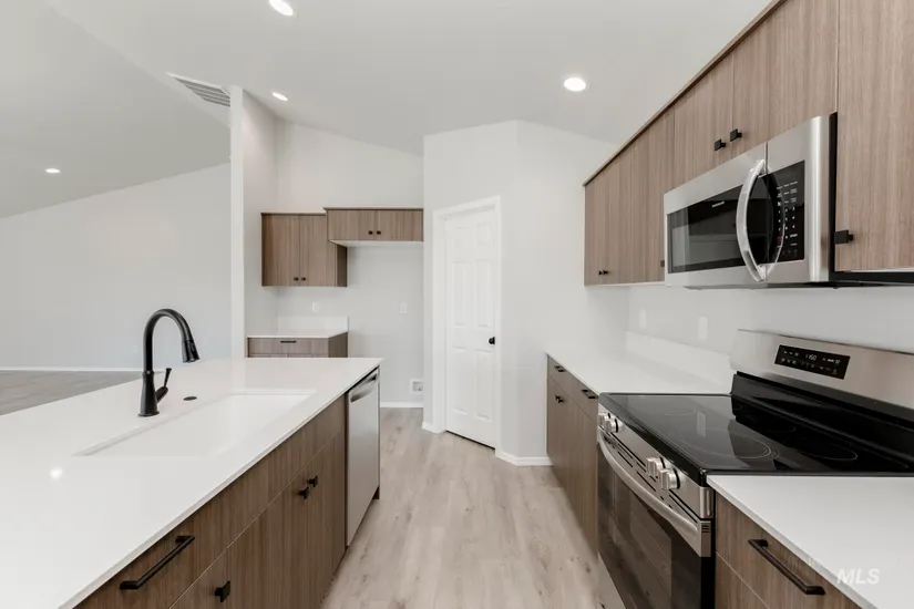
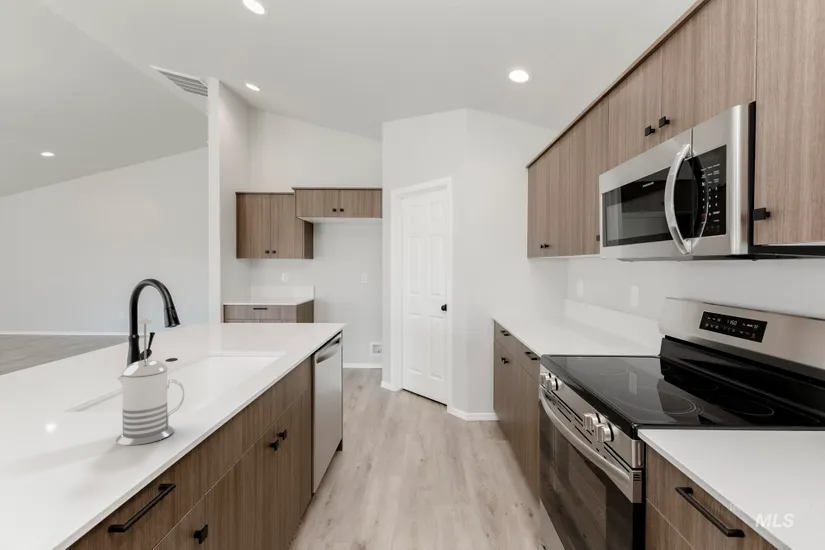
+ french press [115,317,185,446]
